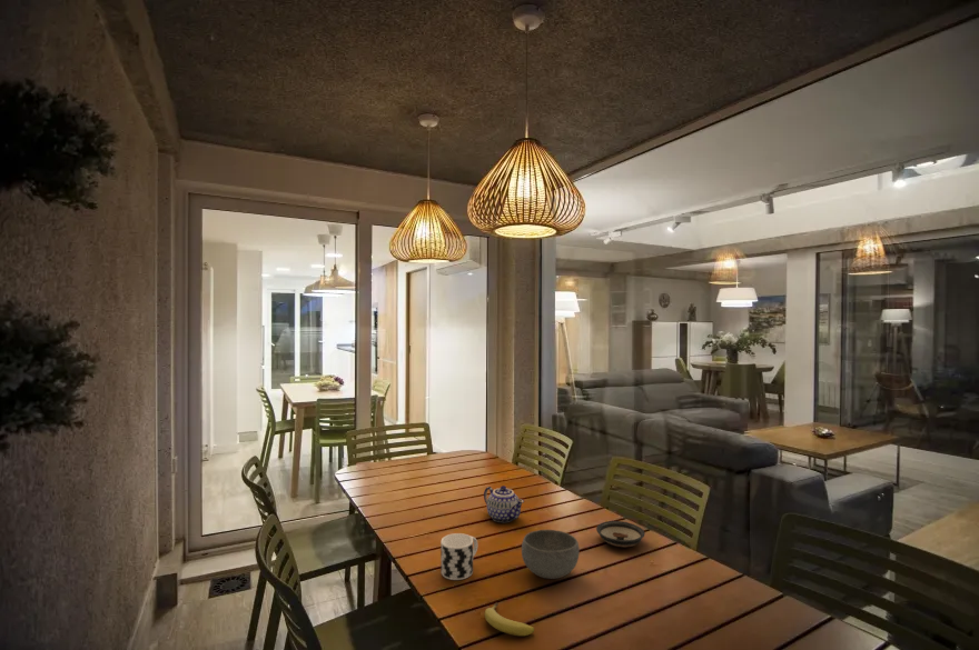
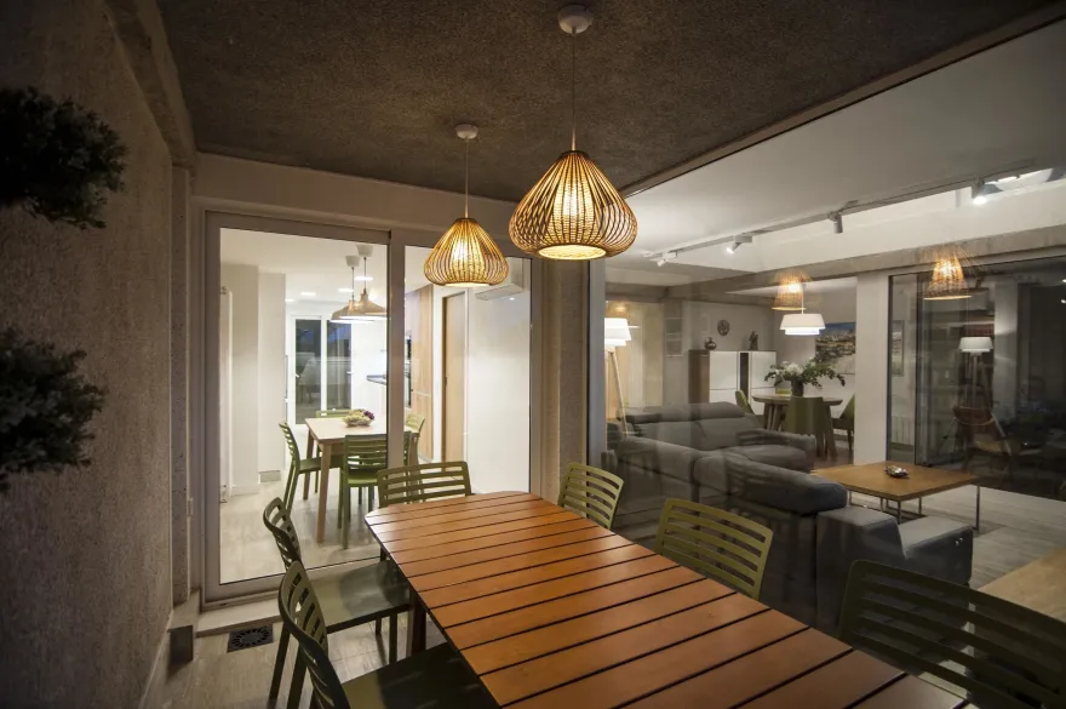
- saucer [595,520,646,548]
- fruit [484,601,535,637]
- teapot [483,484,525,523]
- bowl [521,529,581,580]
- cup [439,532,478,581]
